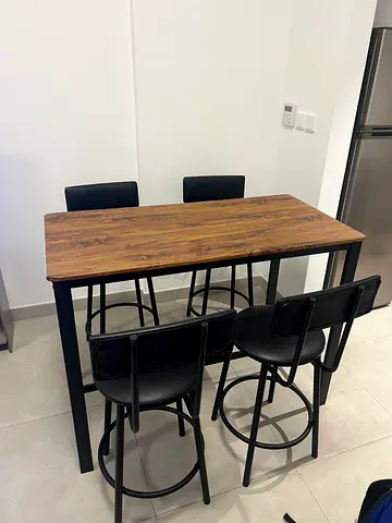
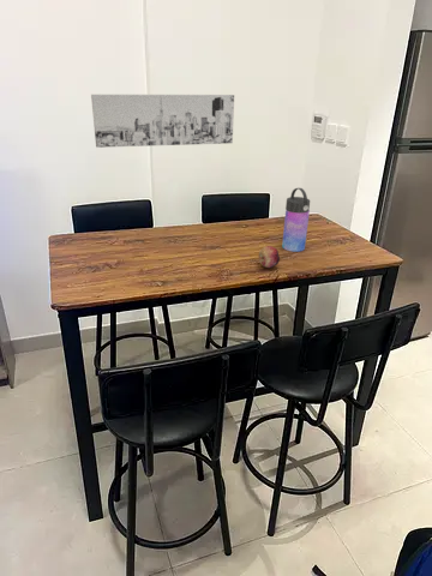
+ fruit [258,245,281,269]
+ wall art [90,94,235,149]
+ water bottle [281,187,311,253]
